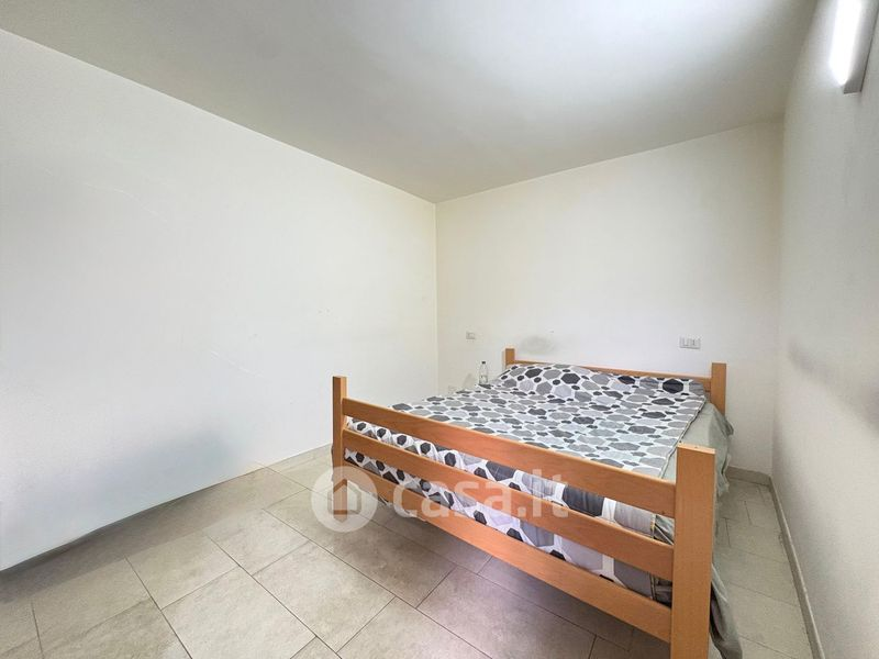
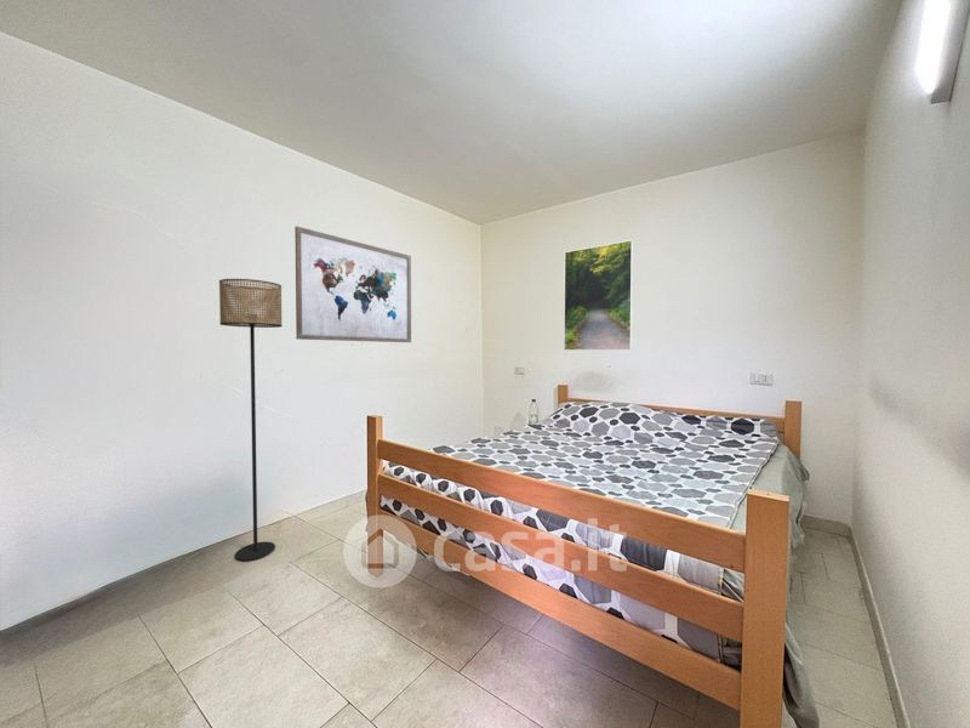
+ wall art [293,226,412,343]
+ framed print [563,239,634,352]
+ floor lamp [218,278,283,562]
